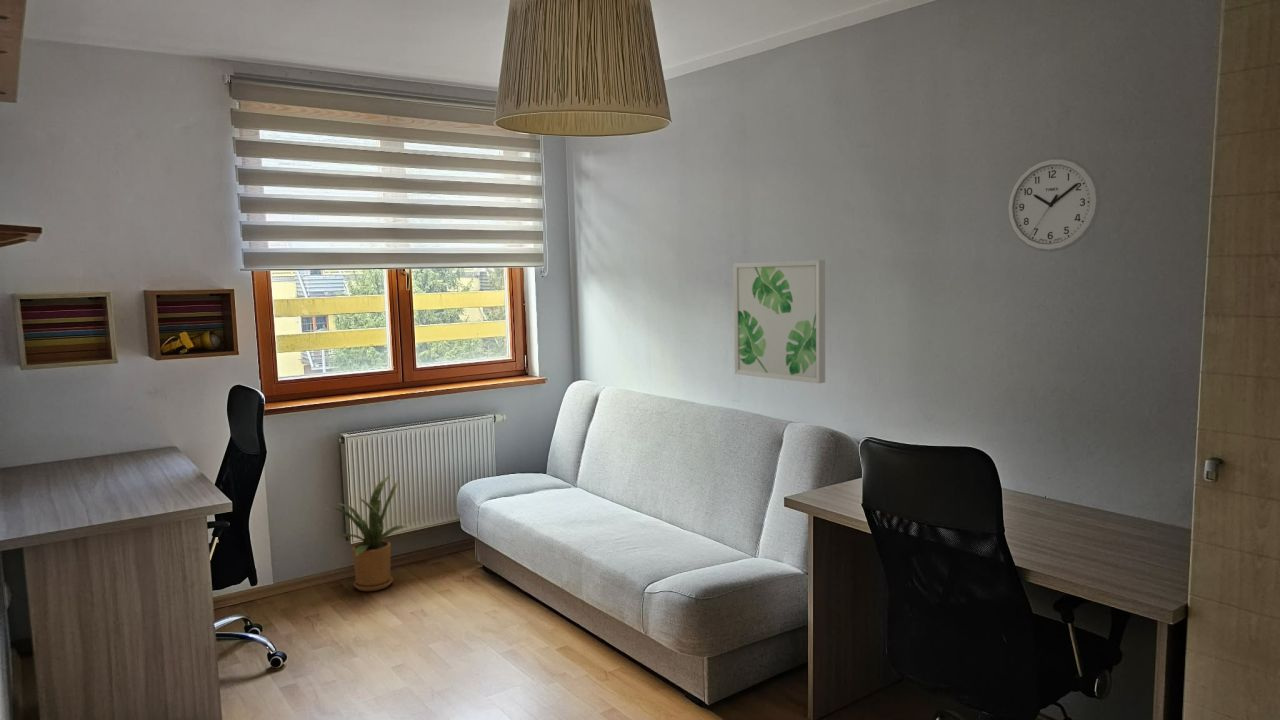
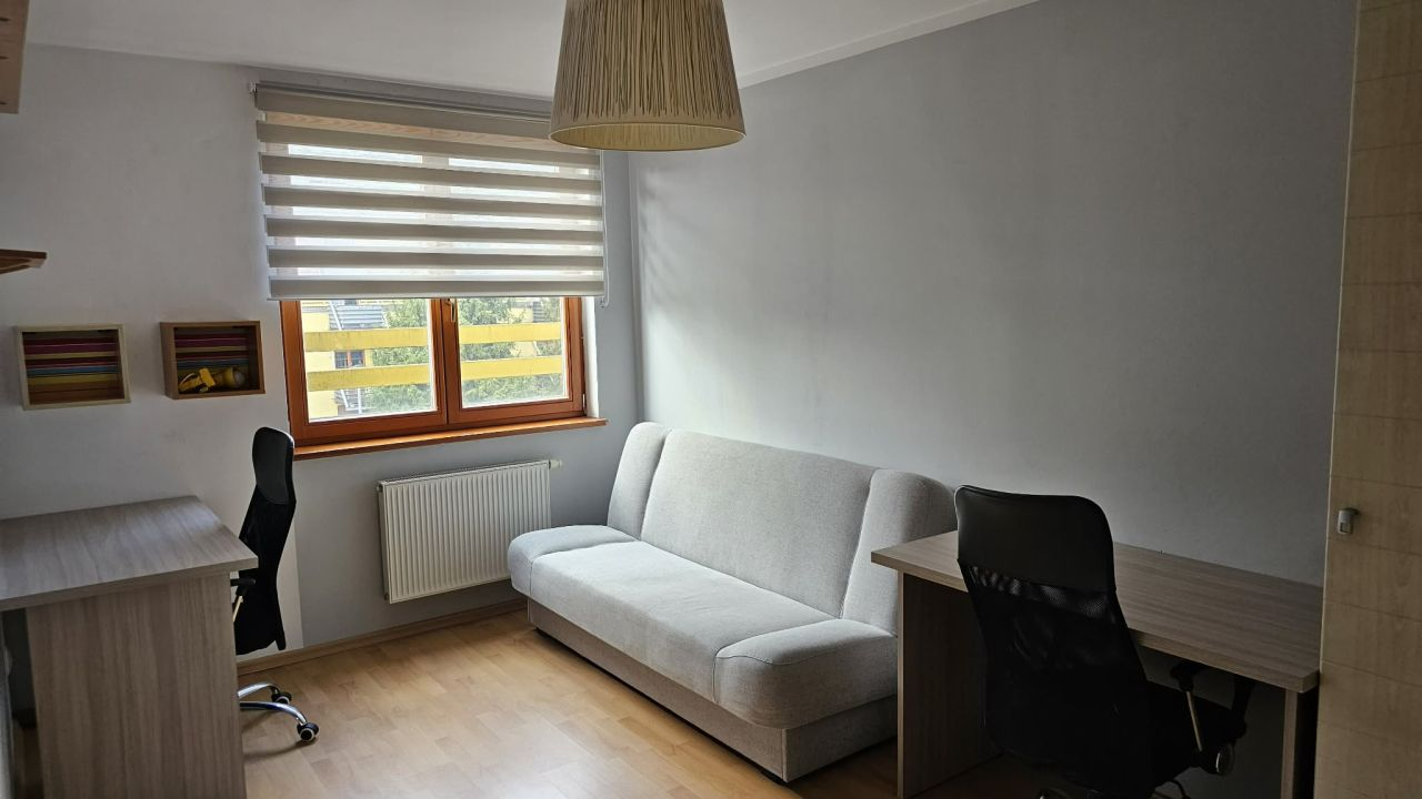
- wall clock [1006,156,1102,253]
- wall art [732,259,826,384]
- house plant [323,475,407,592]
